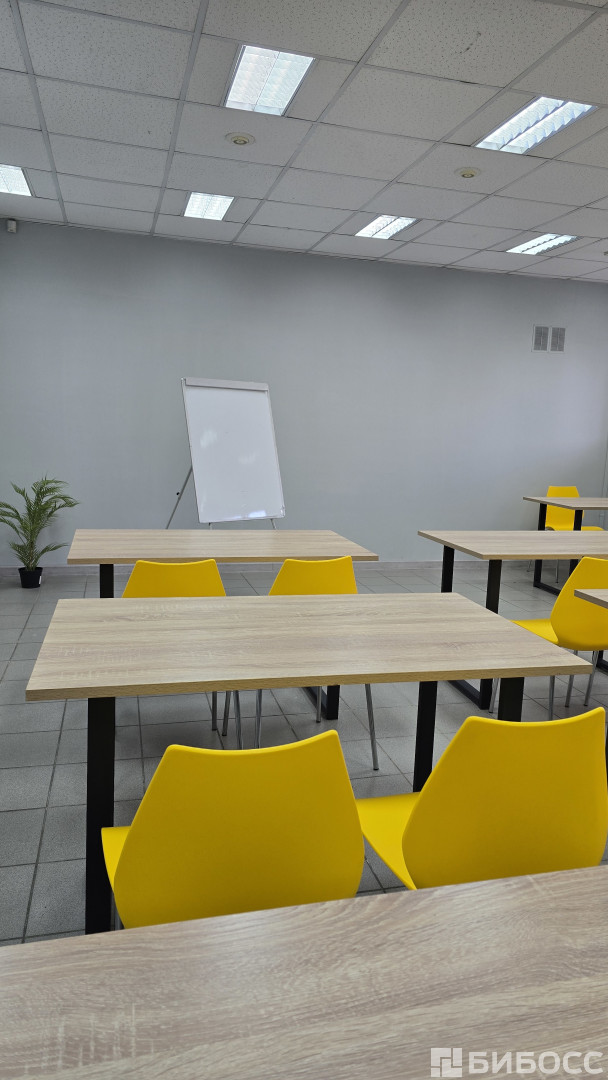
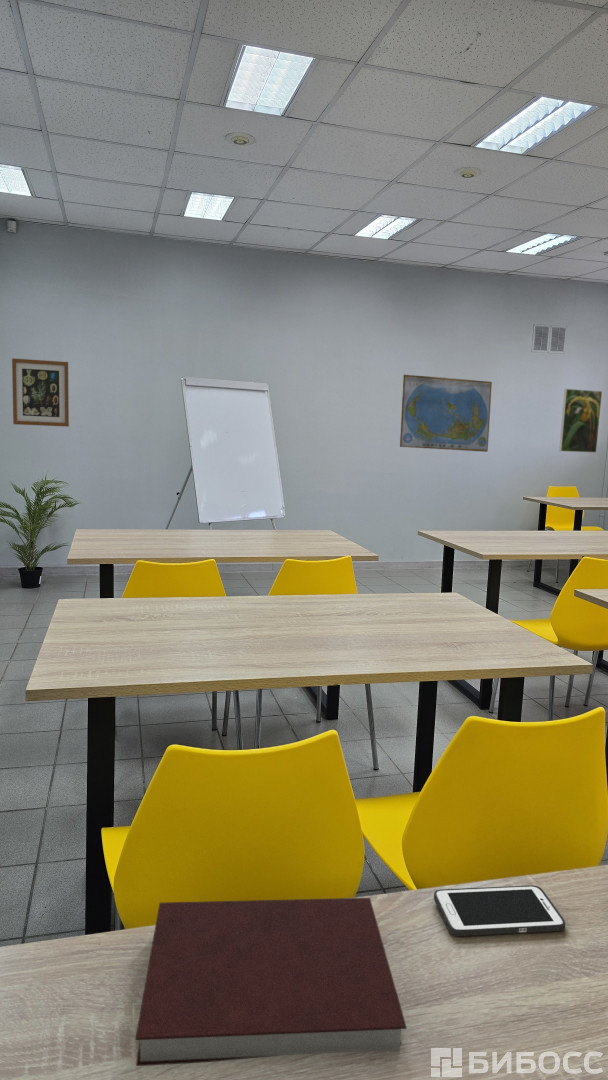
+ wall art [11,357,70,428]
+ cell phone [433,885,567,937]
+ notebook [134,897,408,1067]
+ world map [399,374,493,453]
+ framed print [558,388,603,454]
